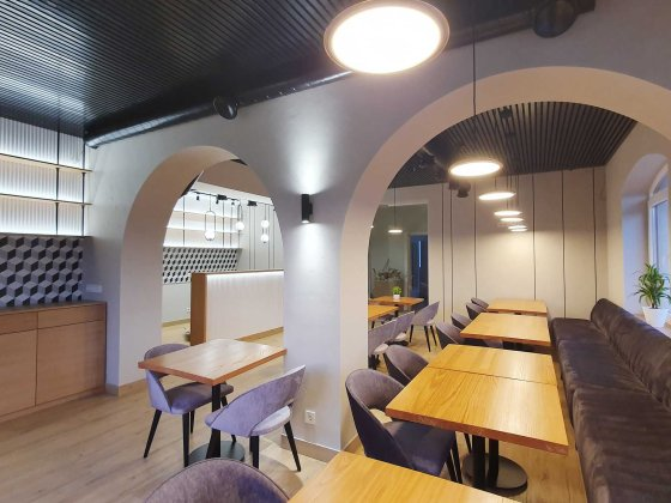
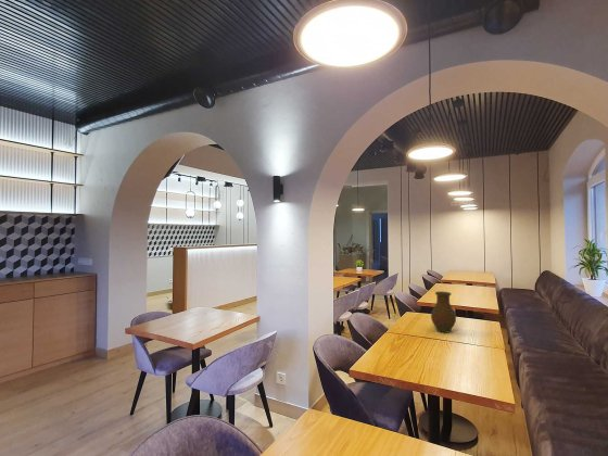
+ vase [430,290,457,334]
